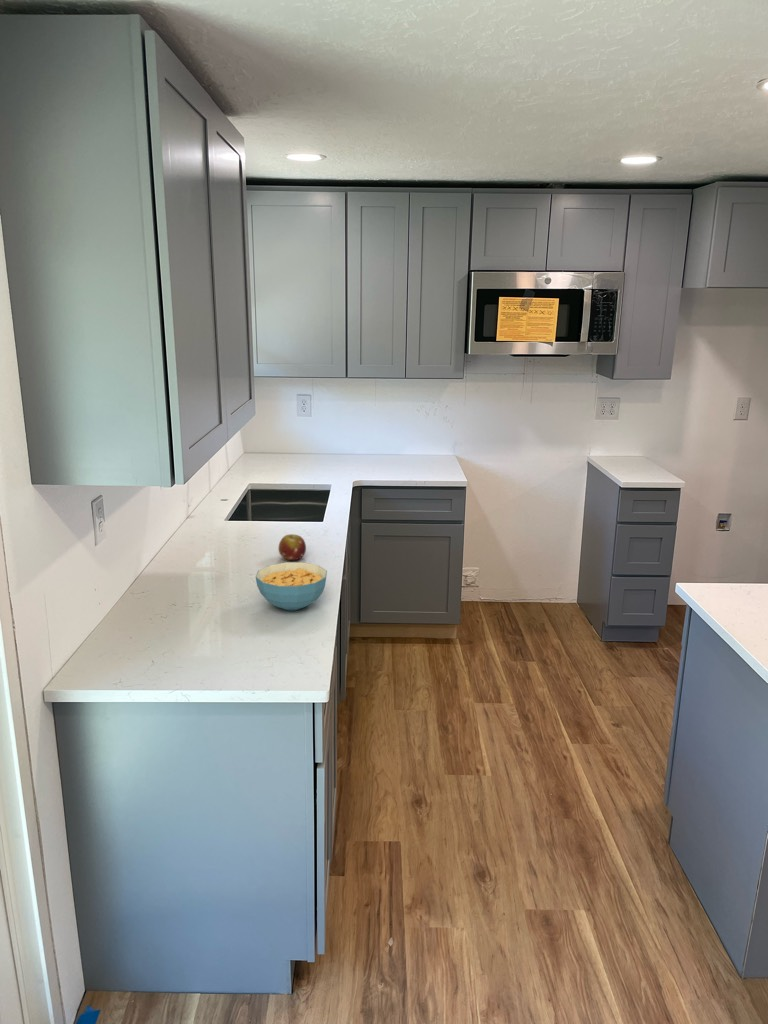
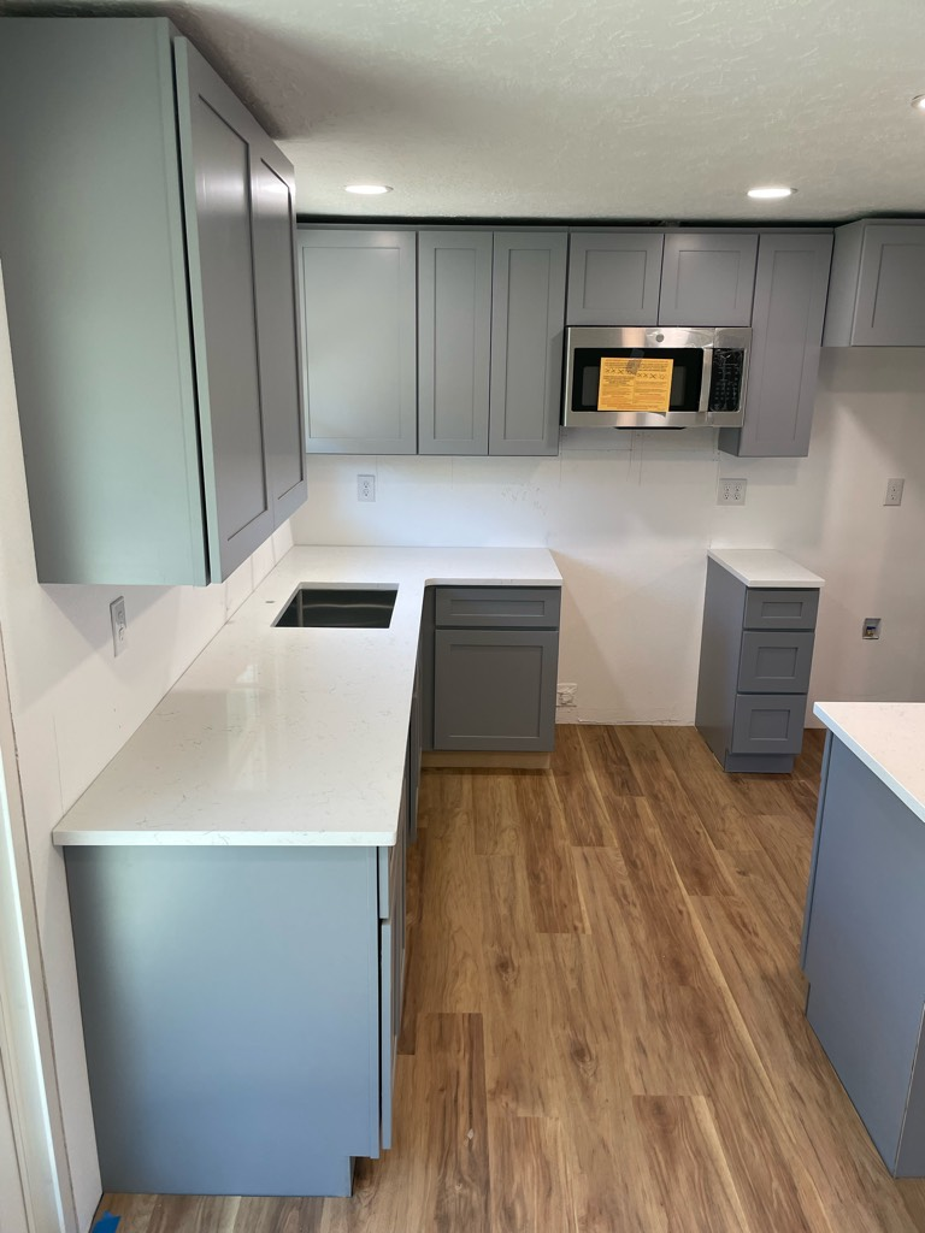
- fruit [277,533,307,561]
- cereal bowl [255,561,328,611]
